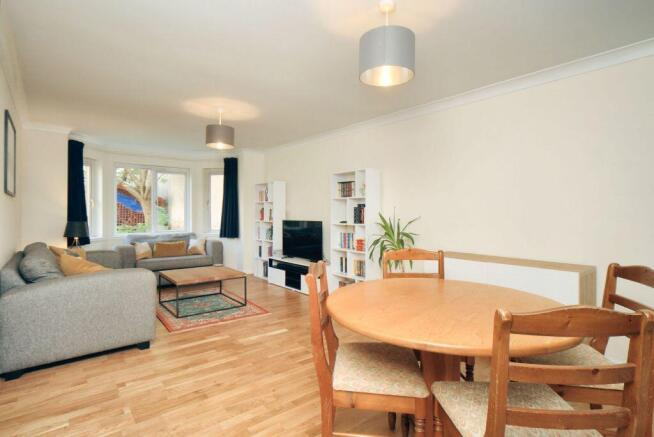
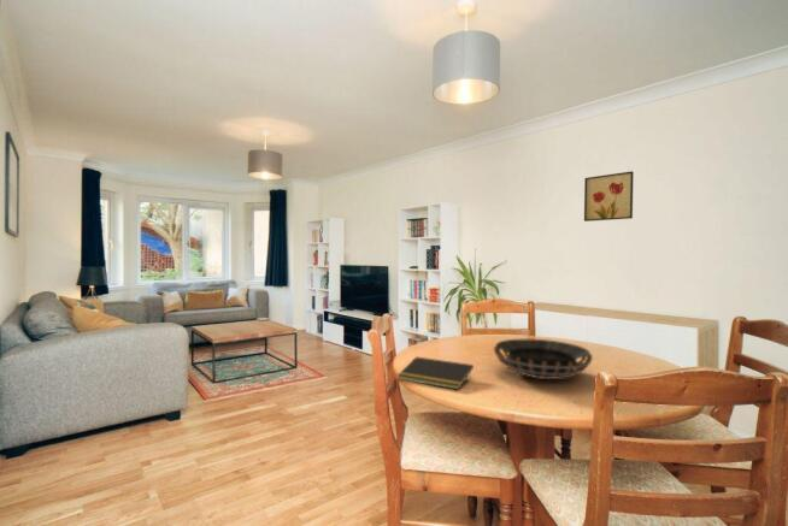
+ notepad [396,355,475,391]
+ wall art [583,170,635,223]
+ decorative bowl [493,338,594,380]
